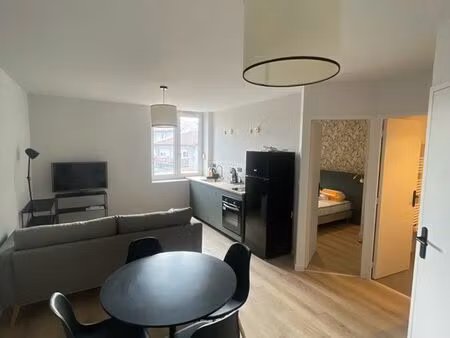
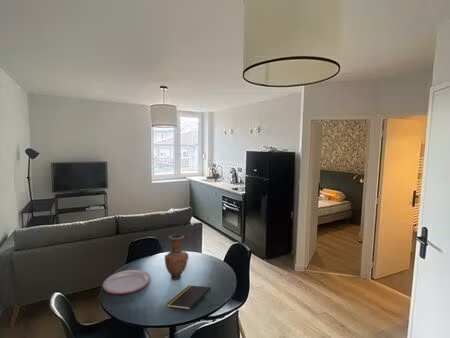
+ notepad [165,284,212,311]
+ plate [102,269,152,295]
+ vase [164,233,190,281]
